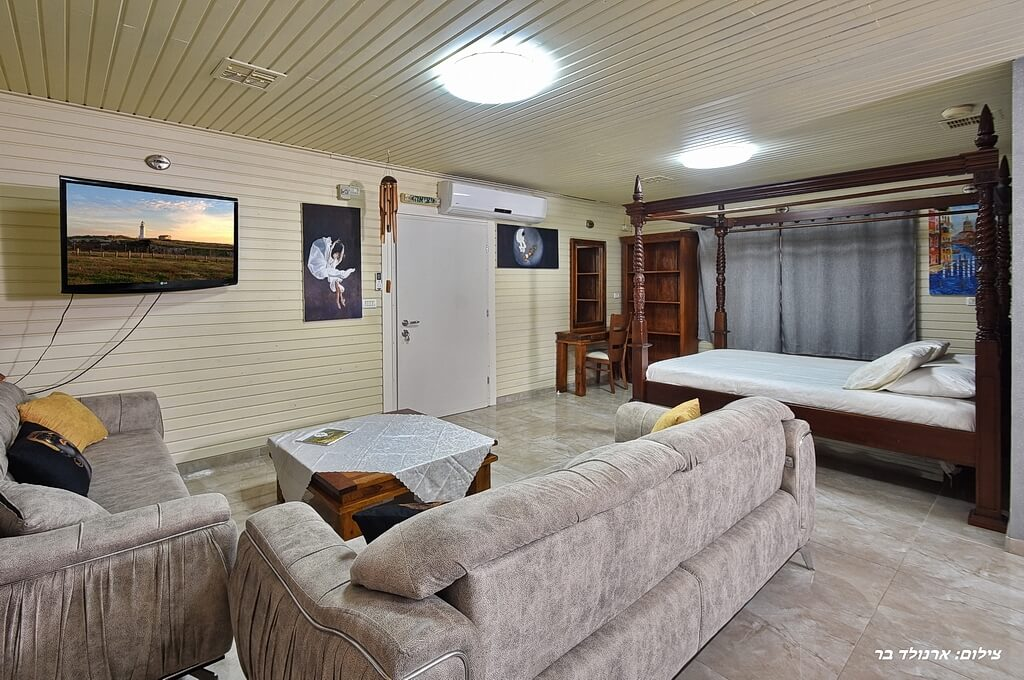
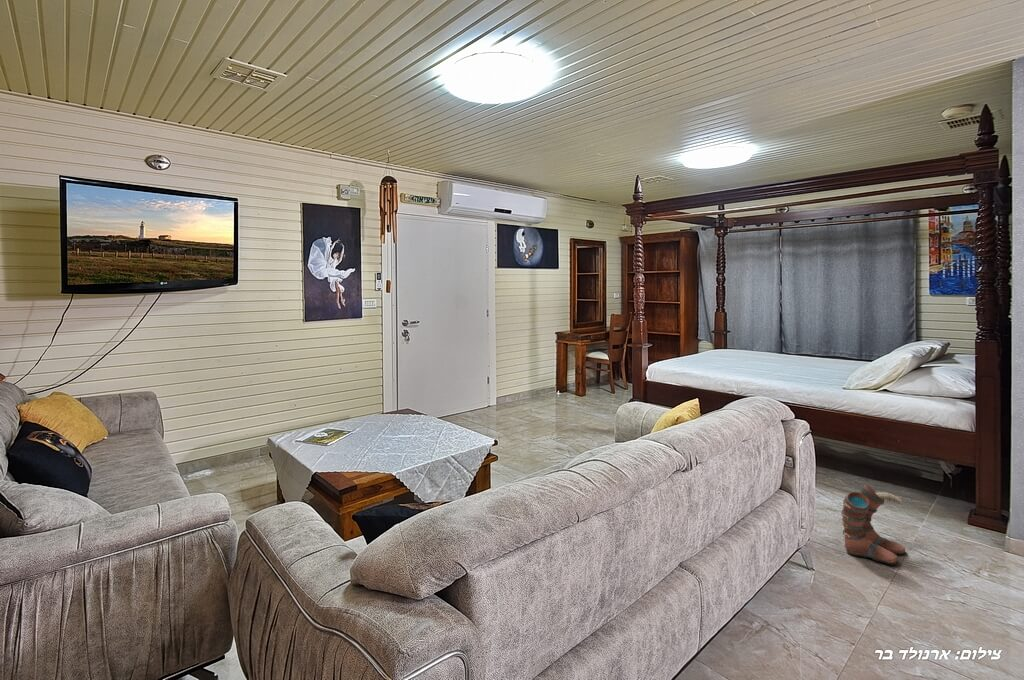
+ boots [840,484,907,565]
